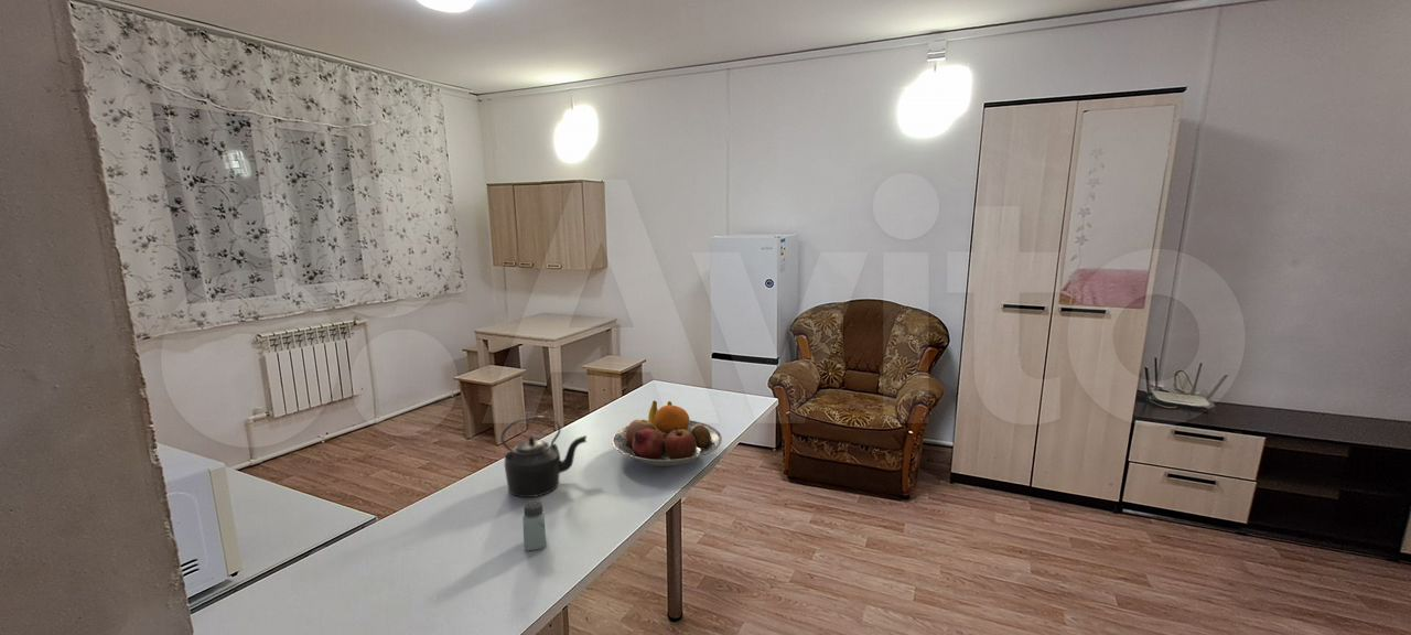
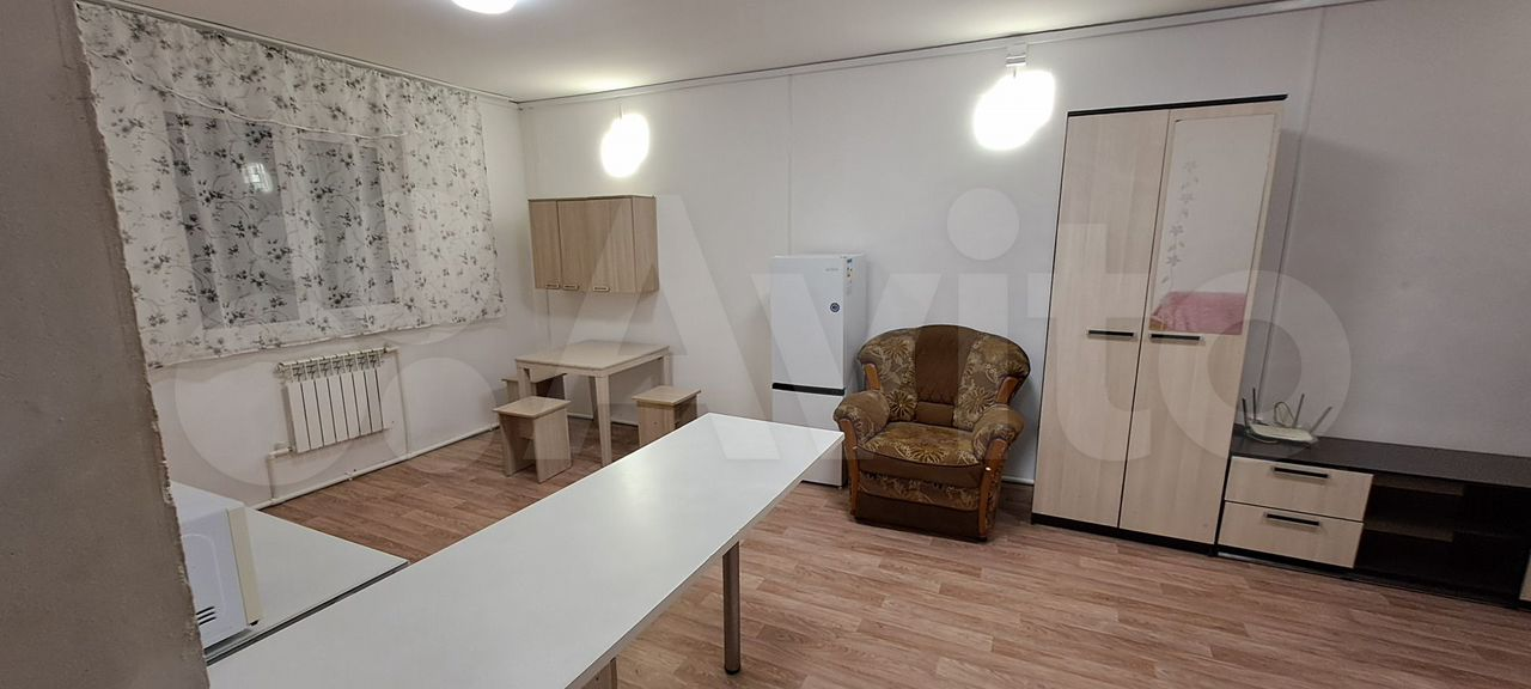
- kettle [499,415,588,498]
- fruit bowl [611,400,723,467]
- saltshaker [523,499,547,551]
